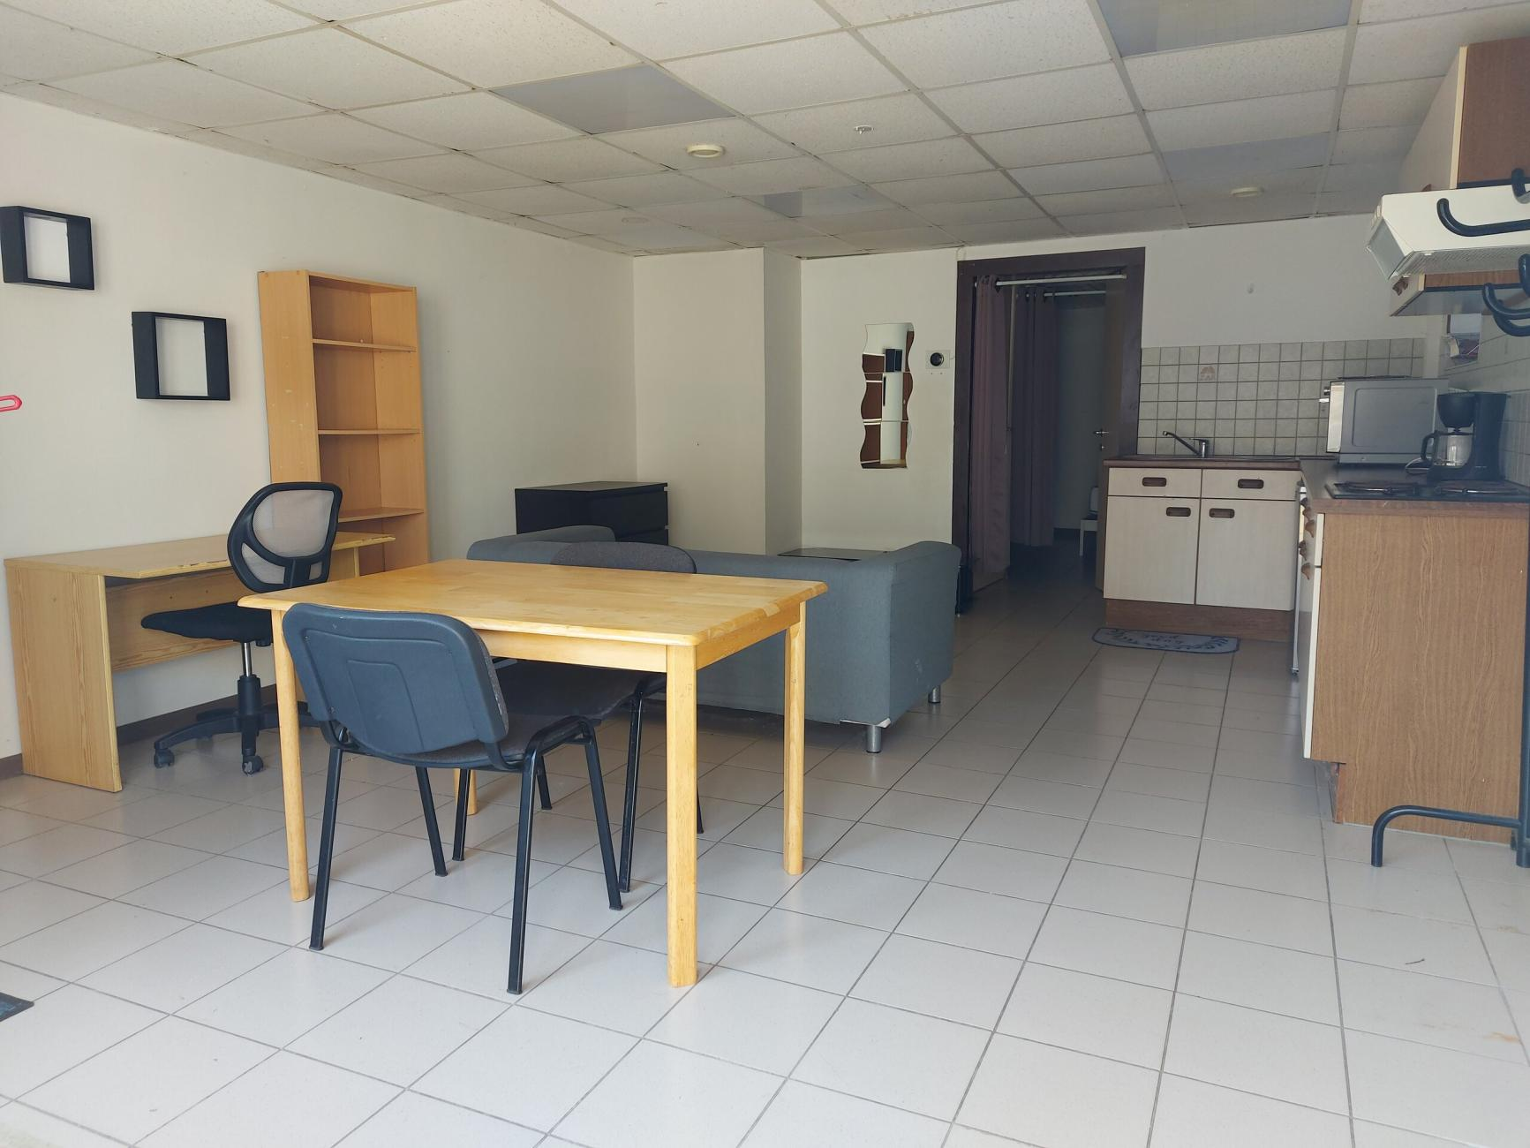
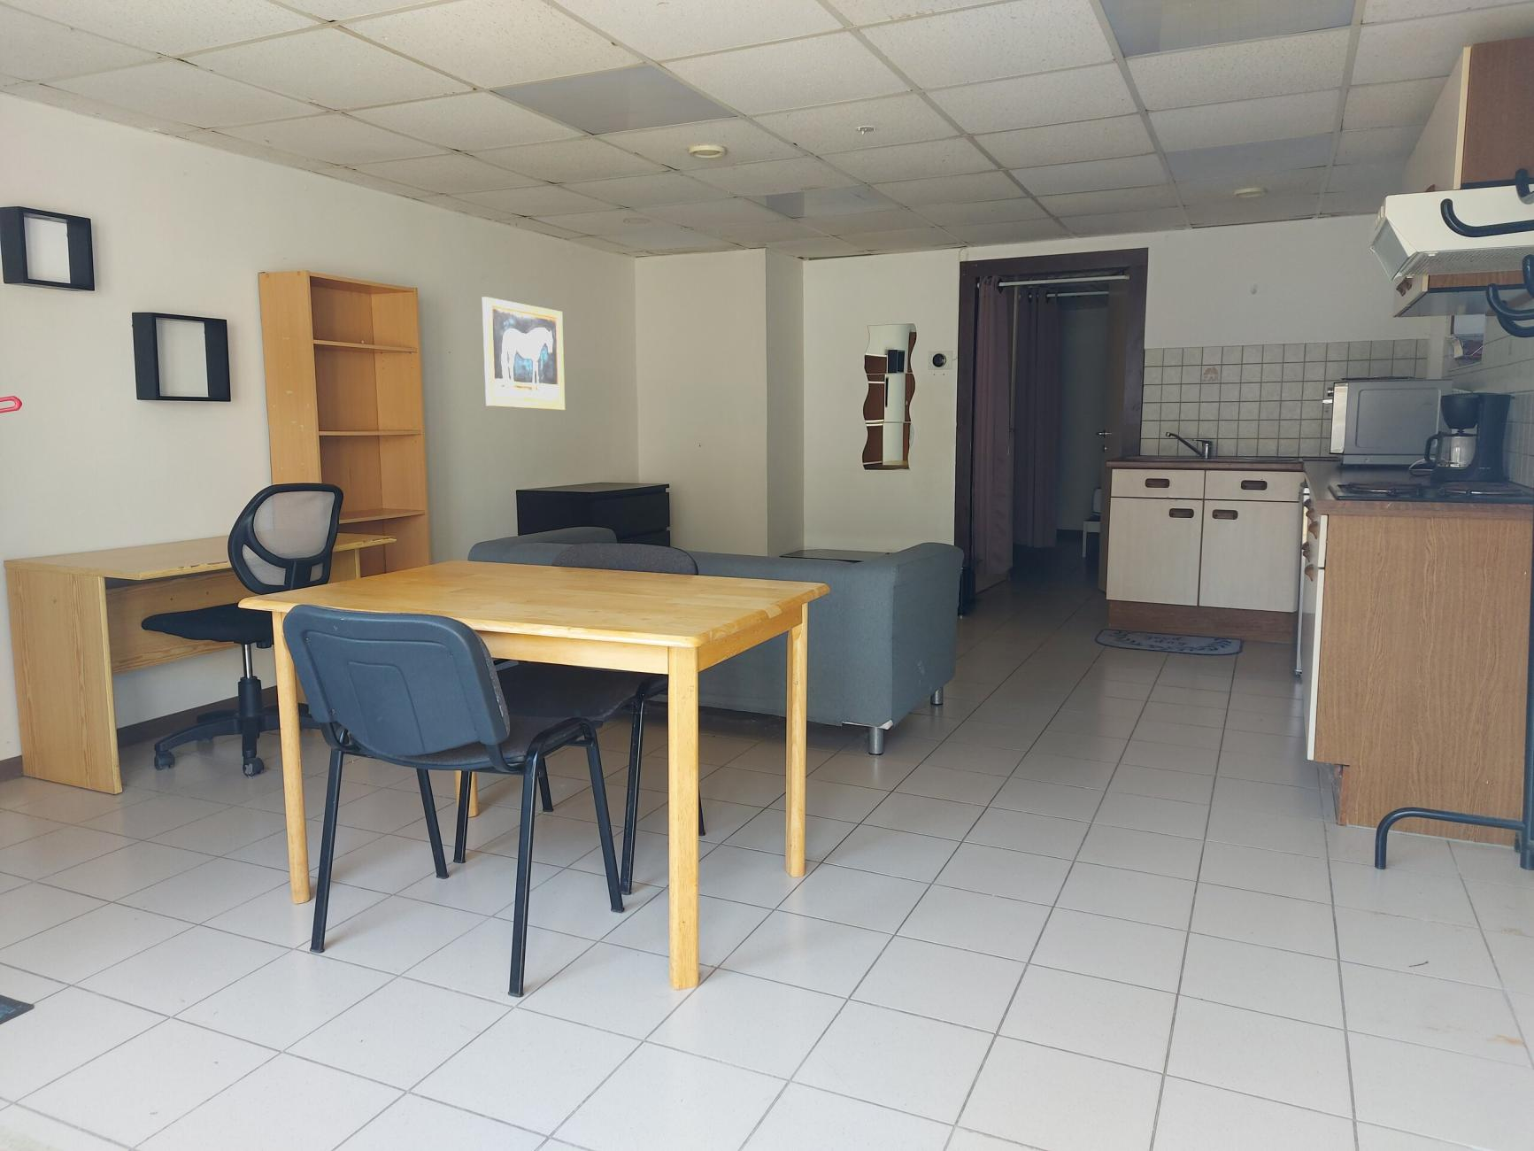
+ wall art [481,296,566,411]
